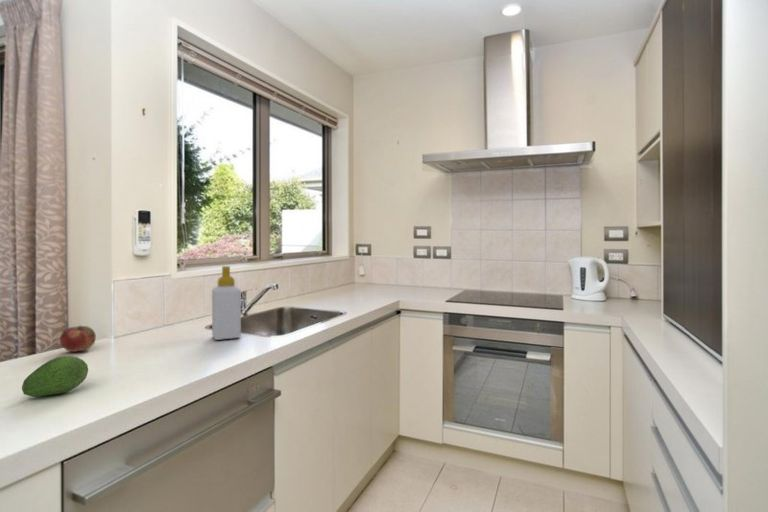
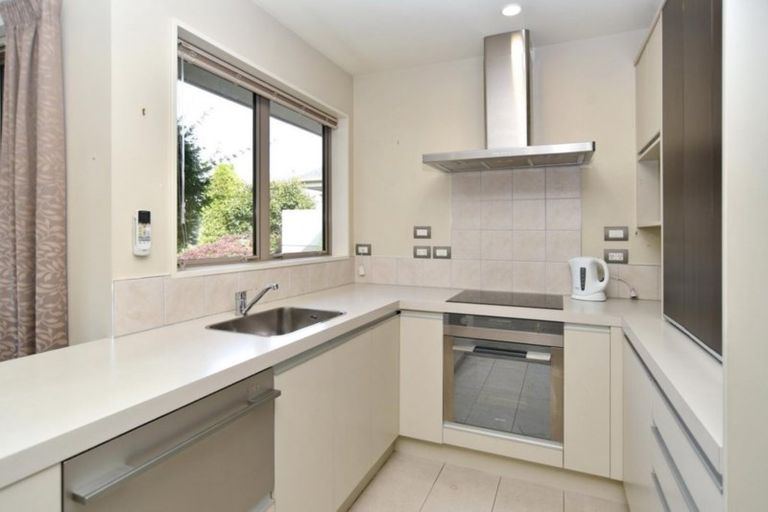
- soap bottle [211,265,242,341]
- fruit [59,325,97,353]
- fruit [21,355,89,398]
